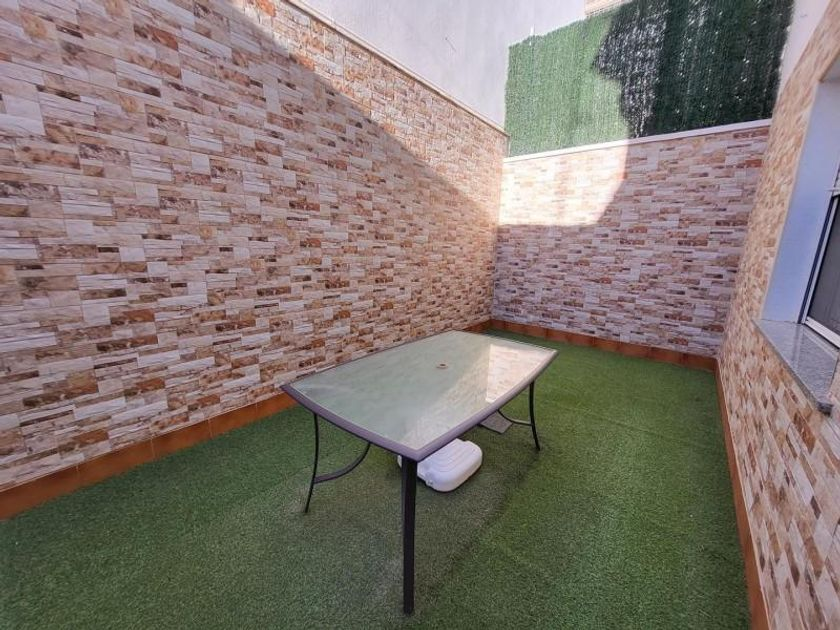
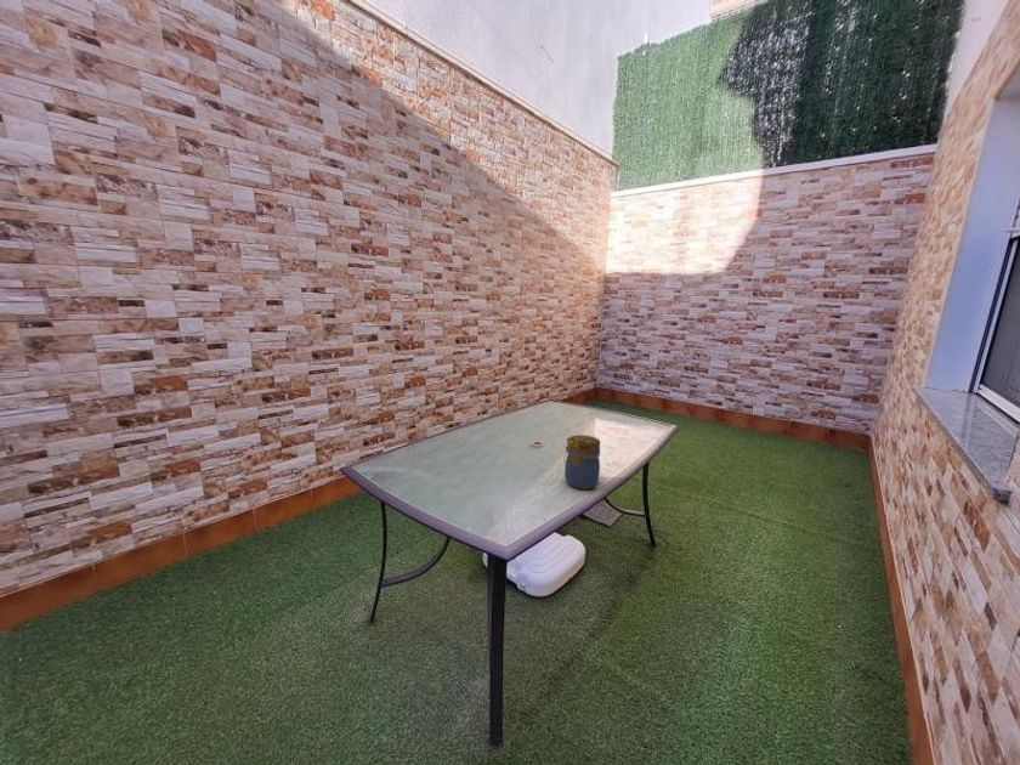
+ jar [562,433,601,491]
